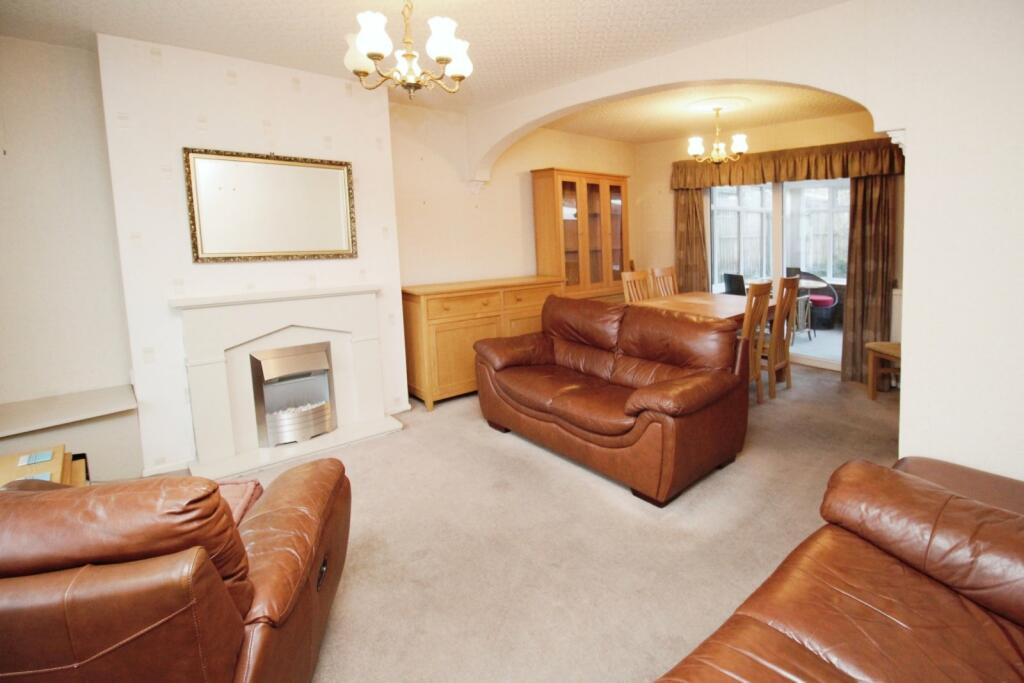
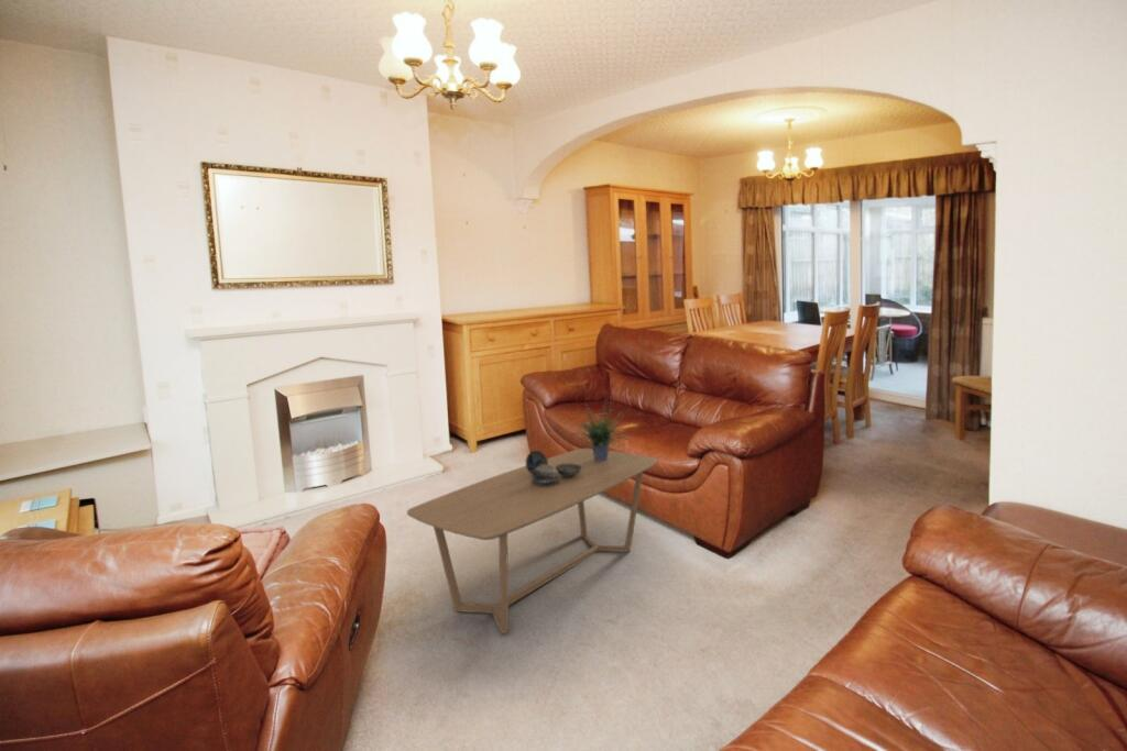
+ coffee table [406,448,659,634]
+ potted plant [571,397,633,461]
+ decorative bowl [525,450,581,487]
